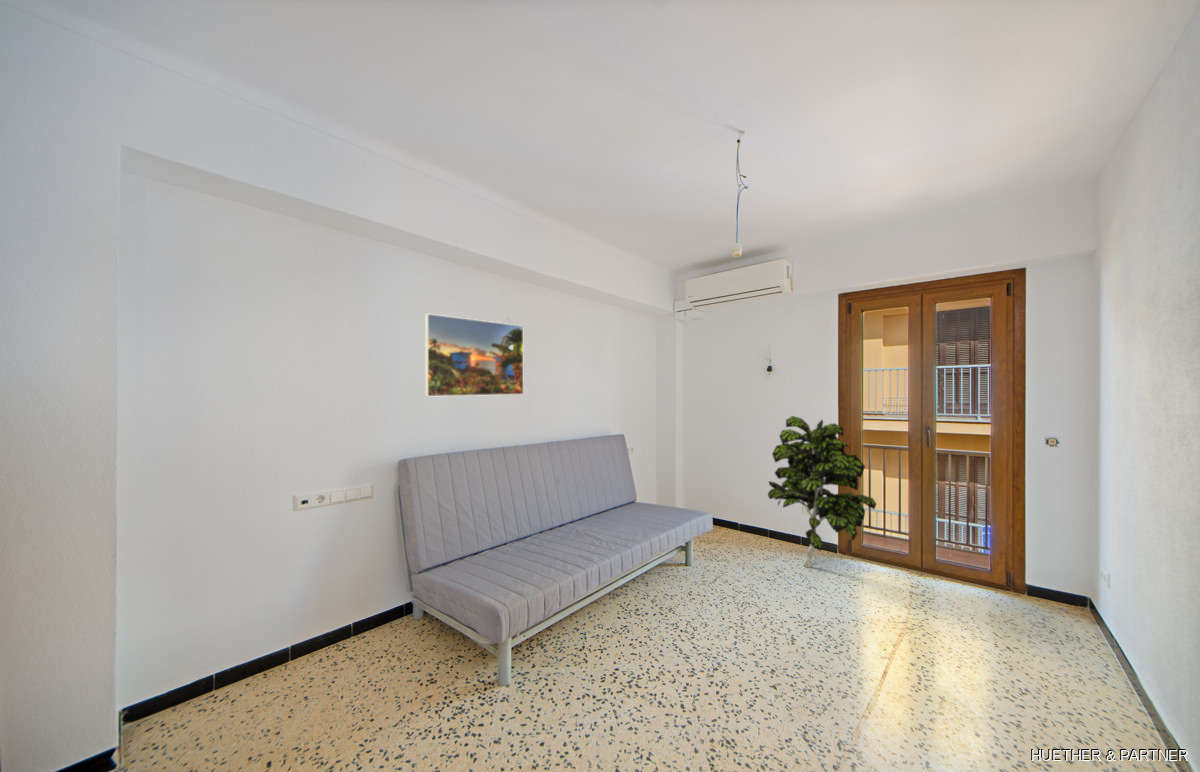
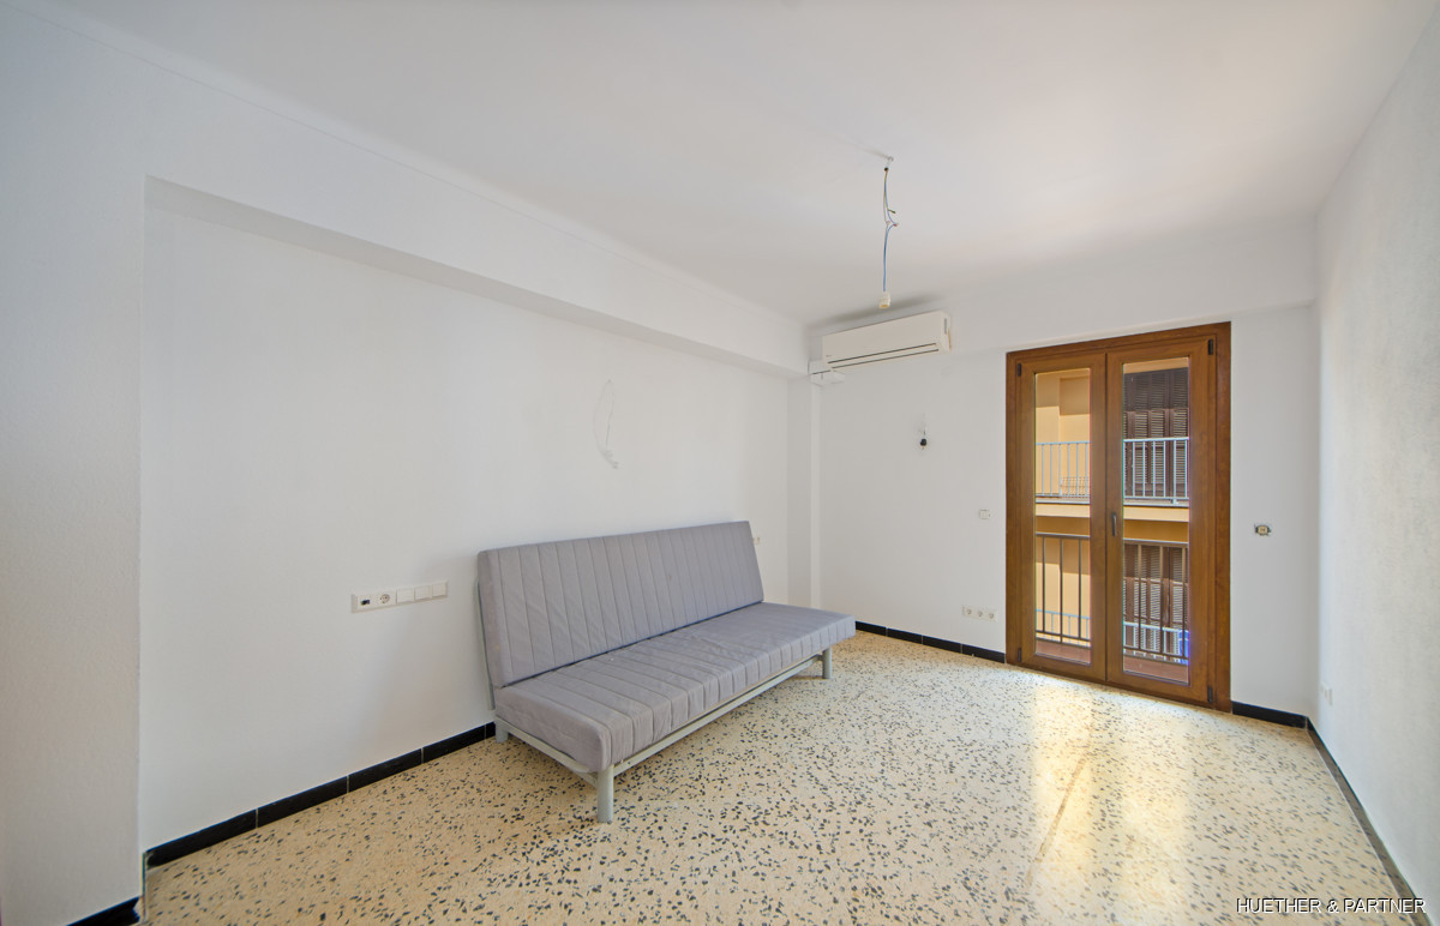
- indoor plant [767,415,878,569]
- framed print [424,313,525,398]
